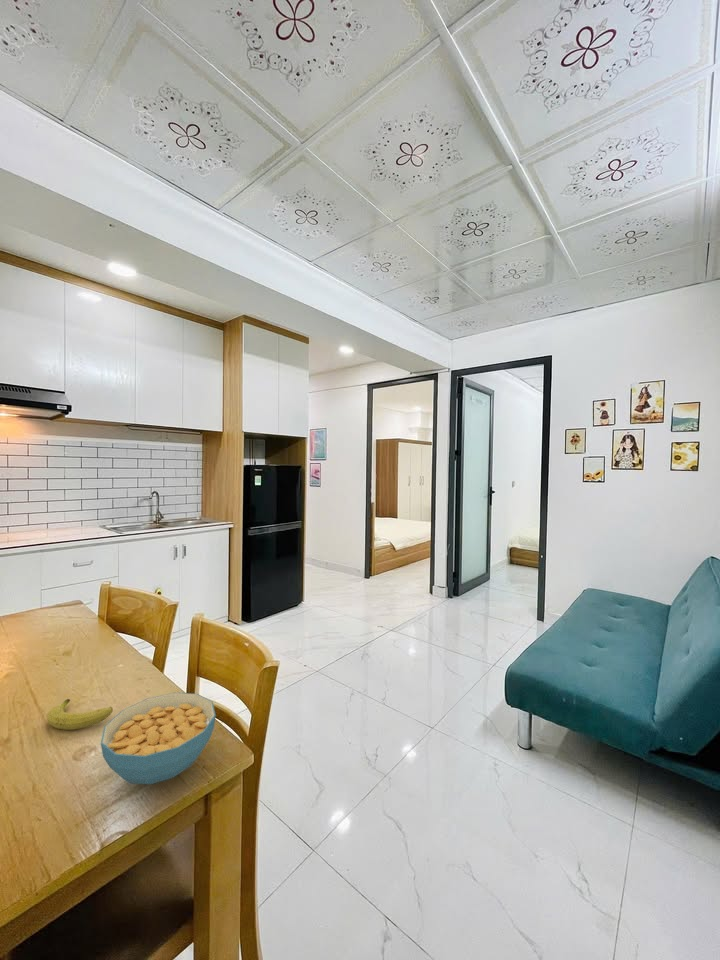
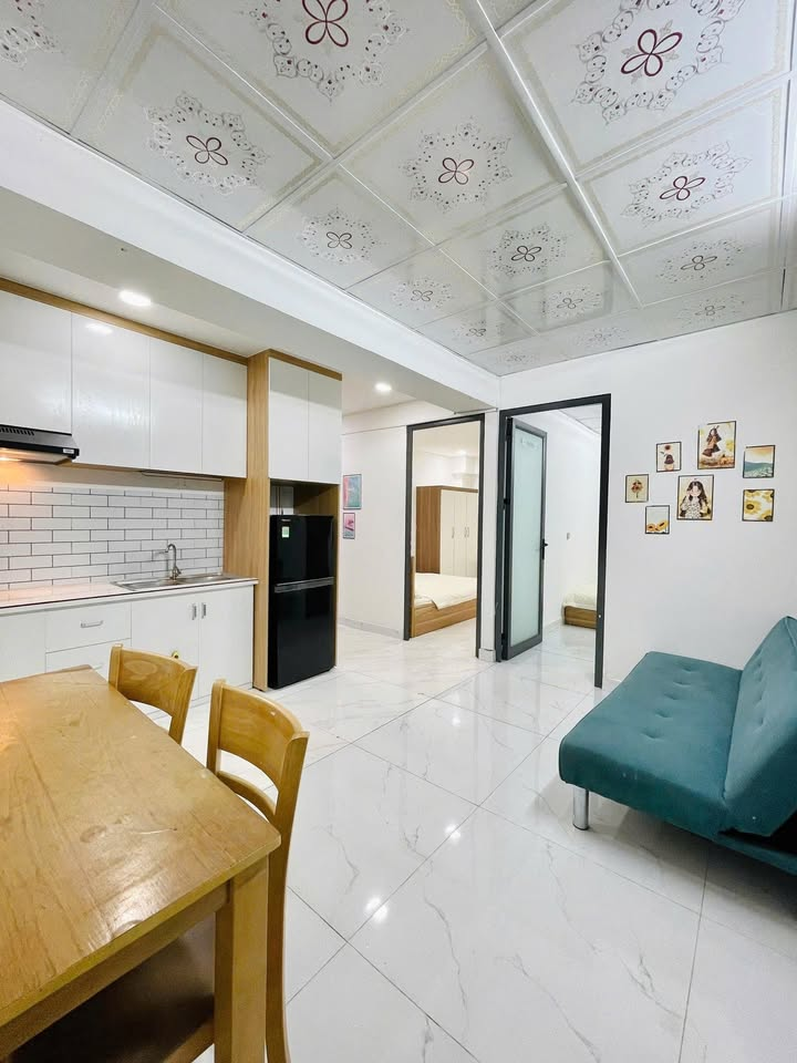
- fruit [46,698,114,731]
- cereal bowl [100,692,217,785]
